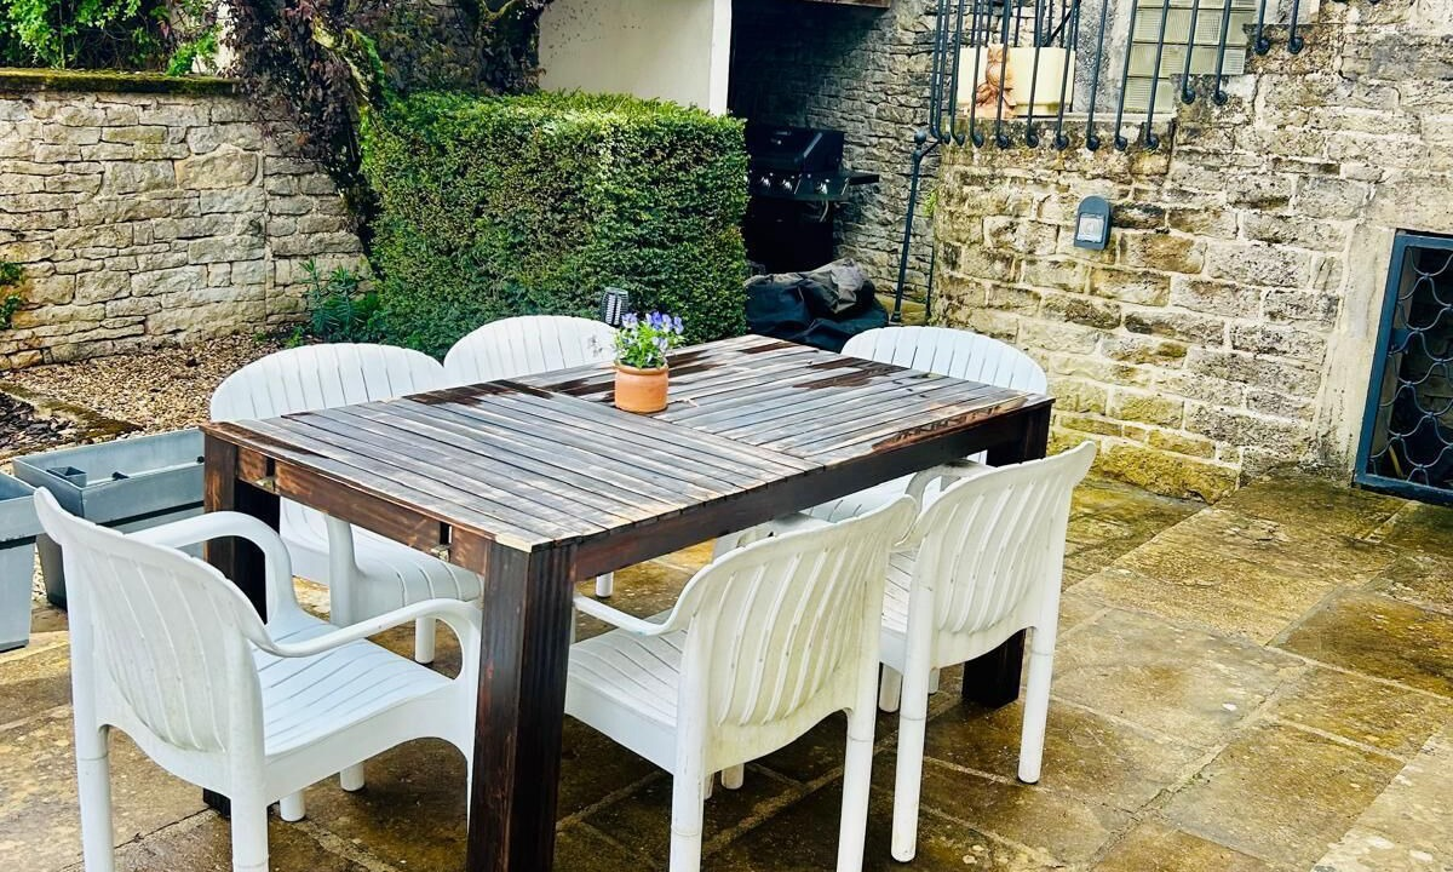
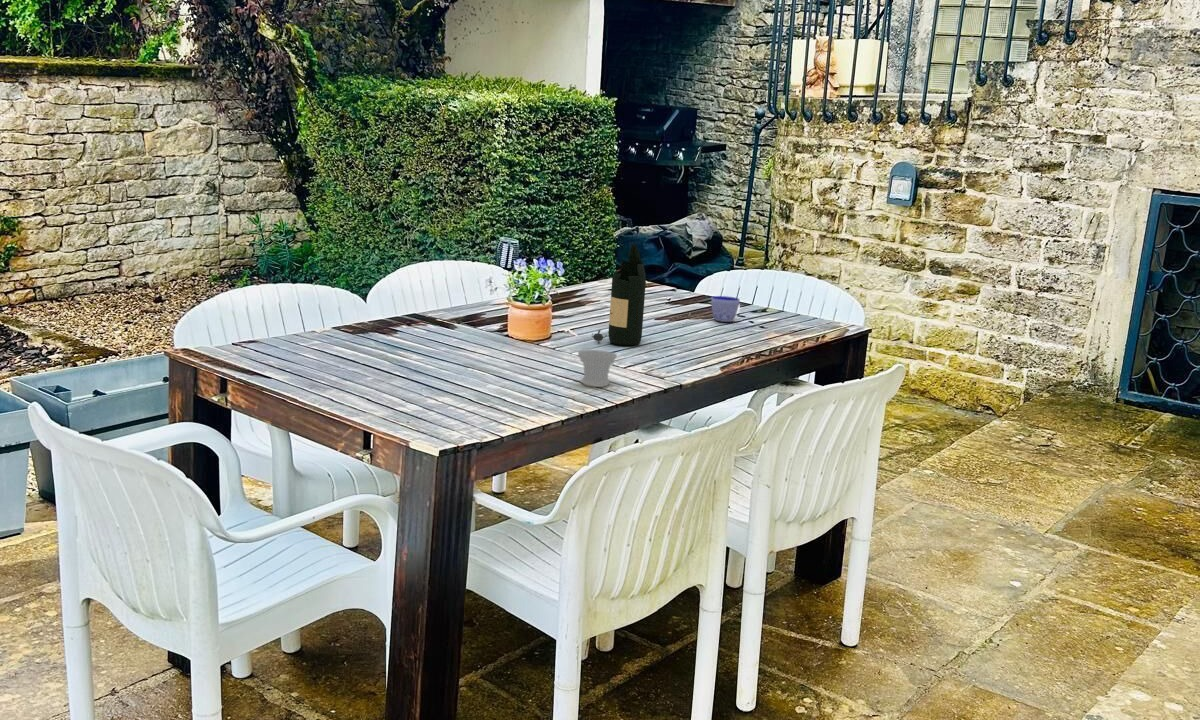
+ cup [577,349,618,388]
+ wine bottle [591,240,647,346]
+ cup [710,295,741,323]
